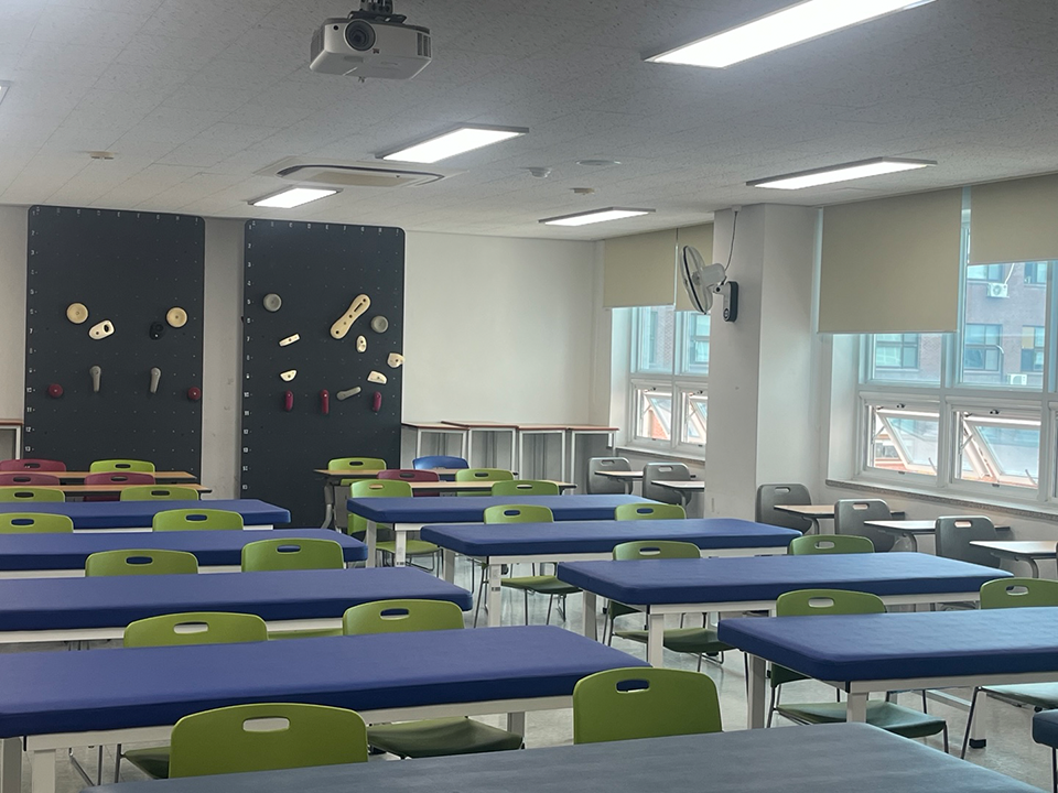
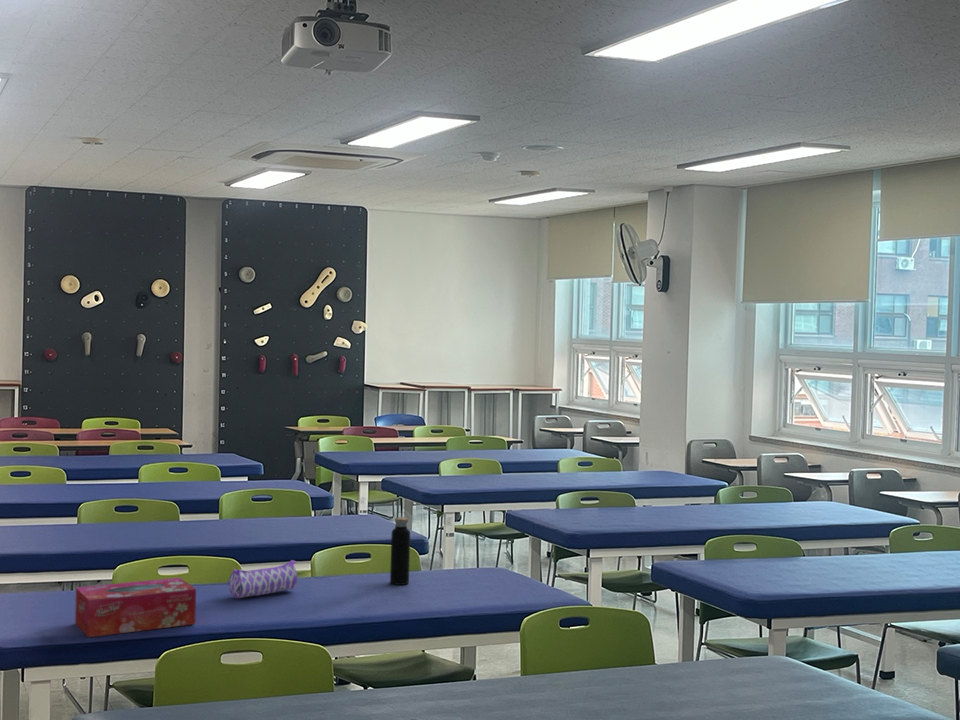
+ pencil case [228,559,298,599]
+ water bottle [389,511,411,586]
+ tissue box [74,576,197,638]
